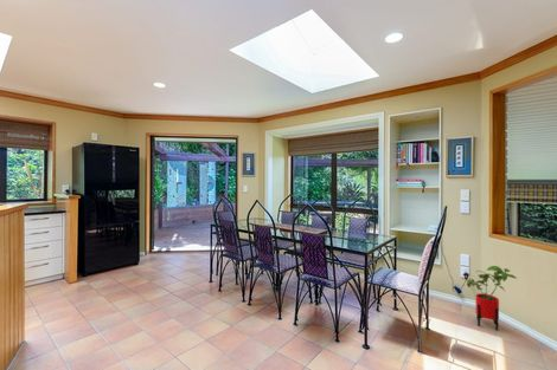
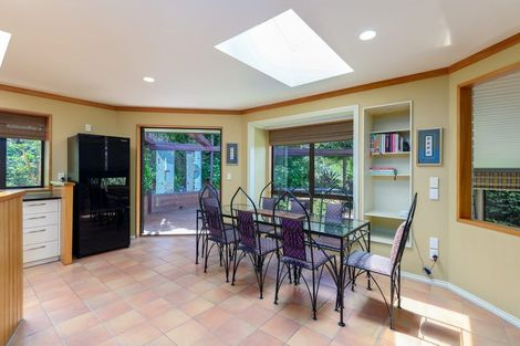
- house plant [466,265,519,331]
